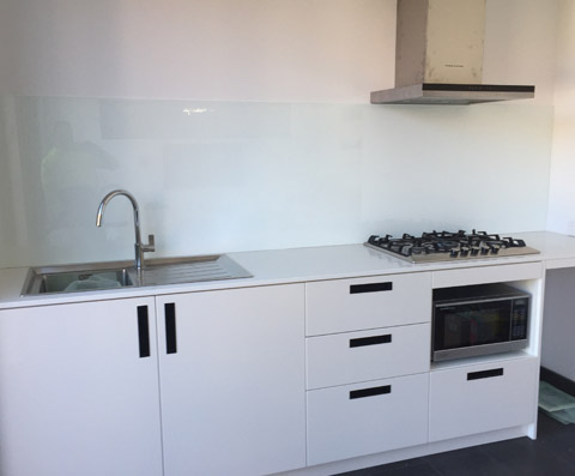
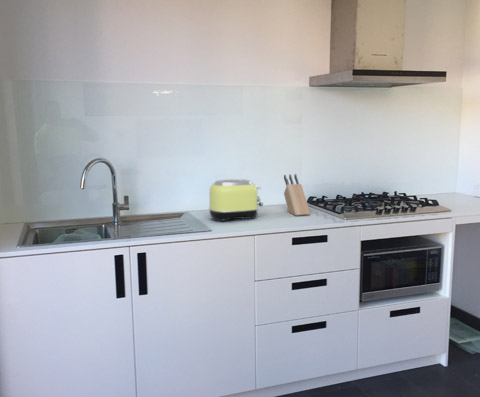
+ knife block [283,173,311,217]
+ toaster [208,178,264,222]
